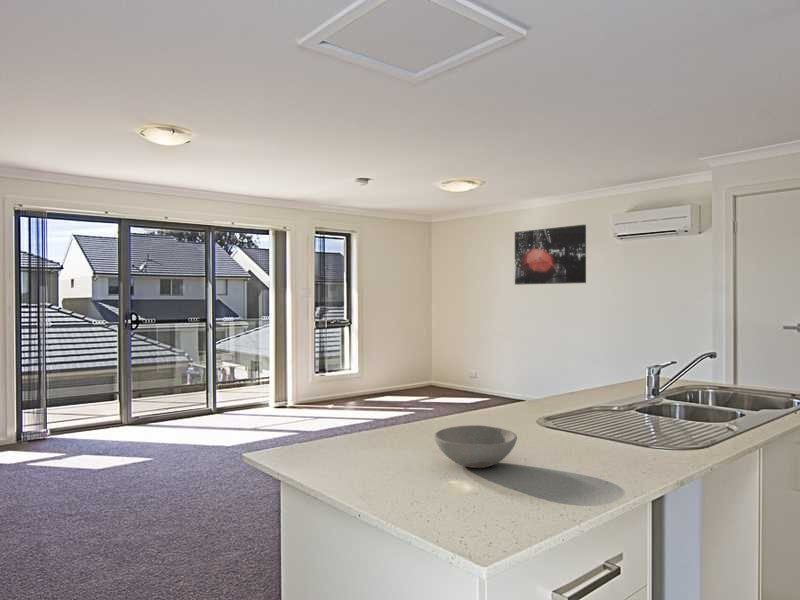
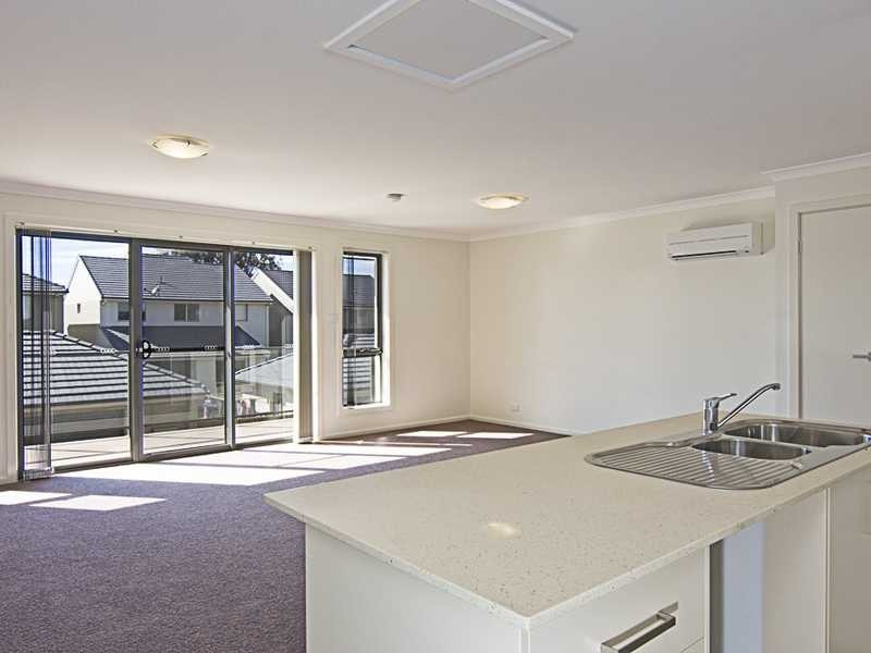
- wall art [514,224,587,286]
- bowl [433,424,518,469]
